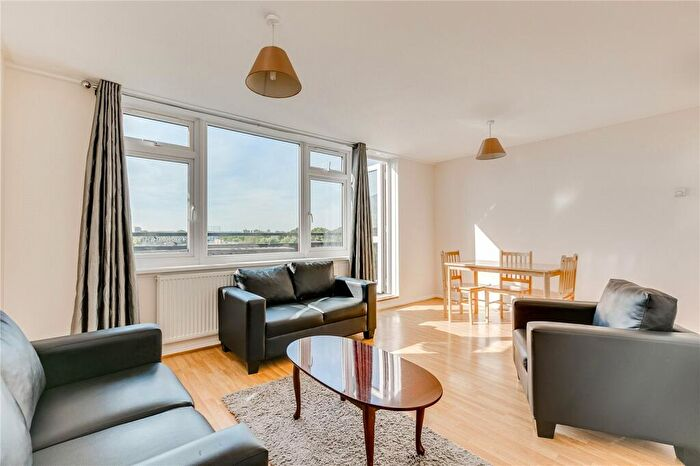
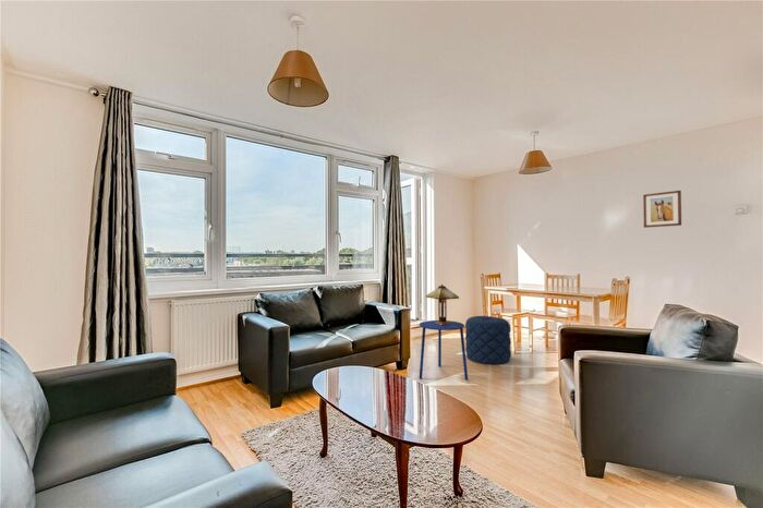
+ pouf [464,315,512,365]
+ side table [419,319,469,380]
+ wall art [642,190,682,229]
+ table lamp [425,283,460,325]
